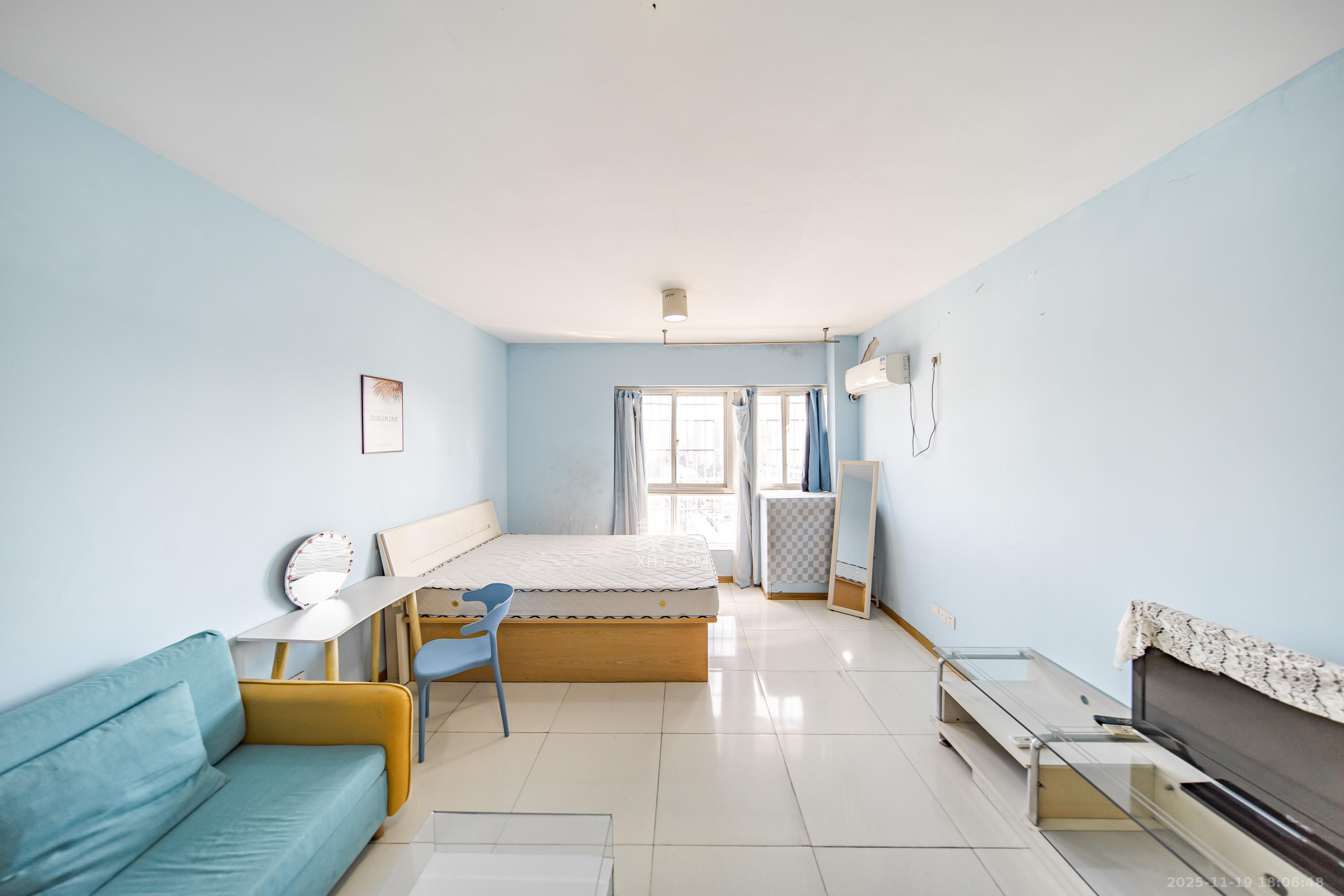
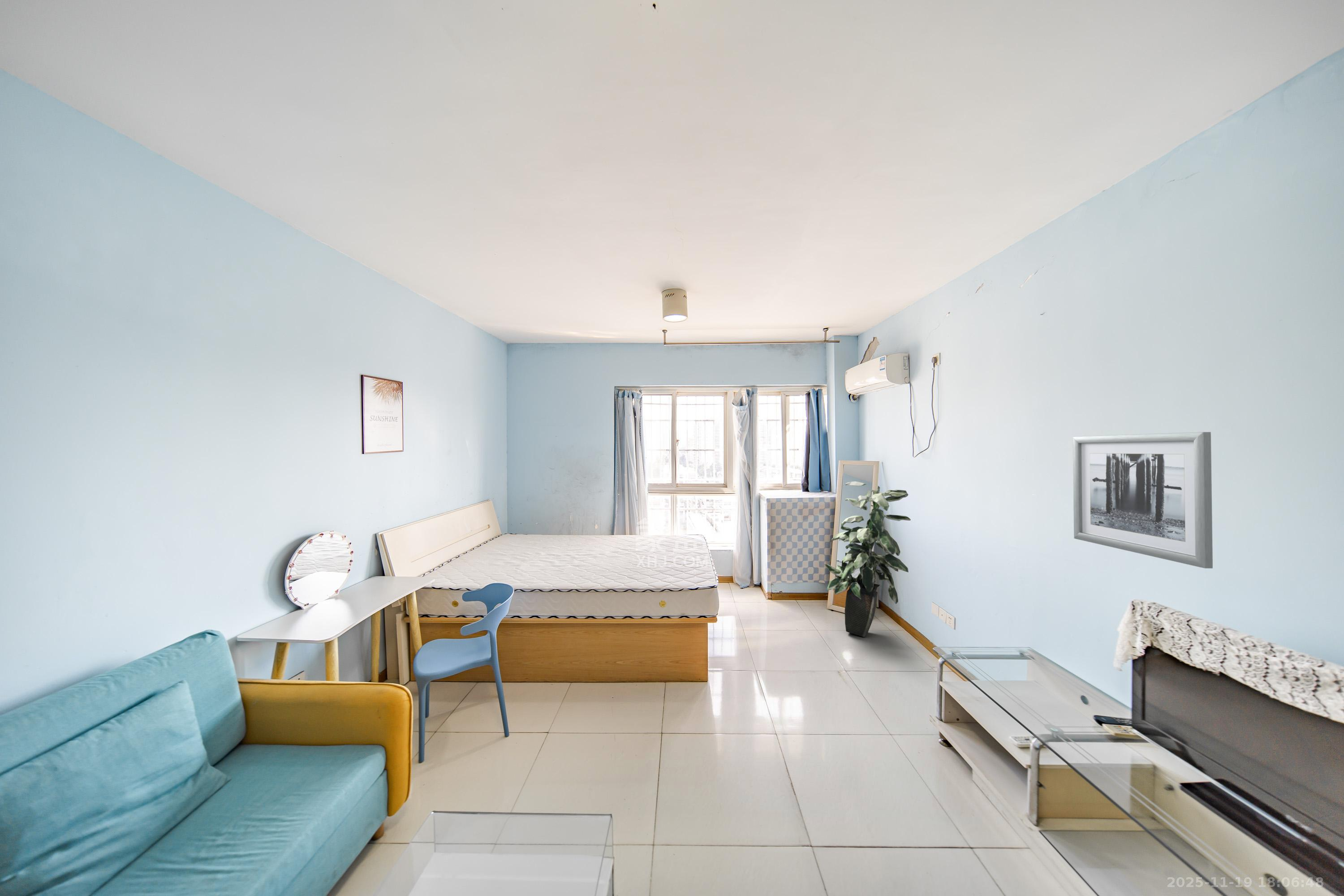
+ indoor plant [824,481,911,638]
+ wall art [1073,431,1213,569]
